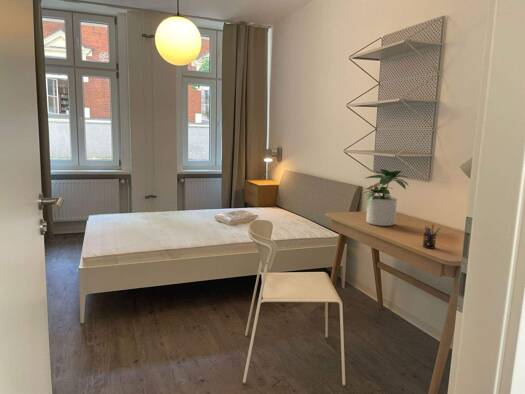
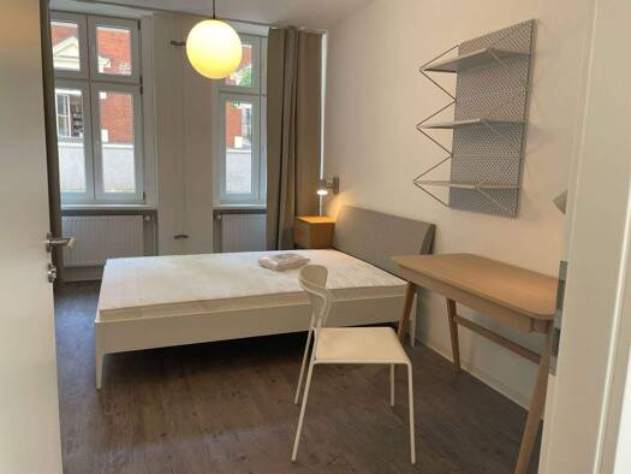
- potted plant [358,168,410,227]
- pen holder [422,223,441,250]
